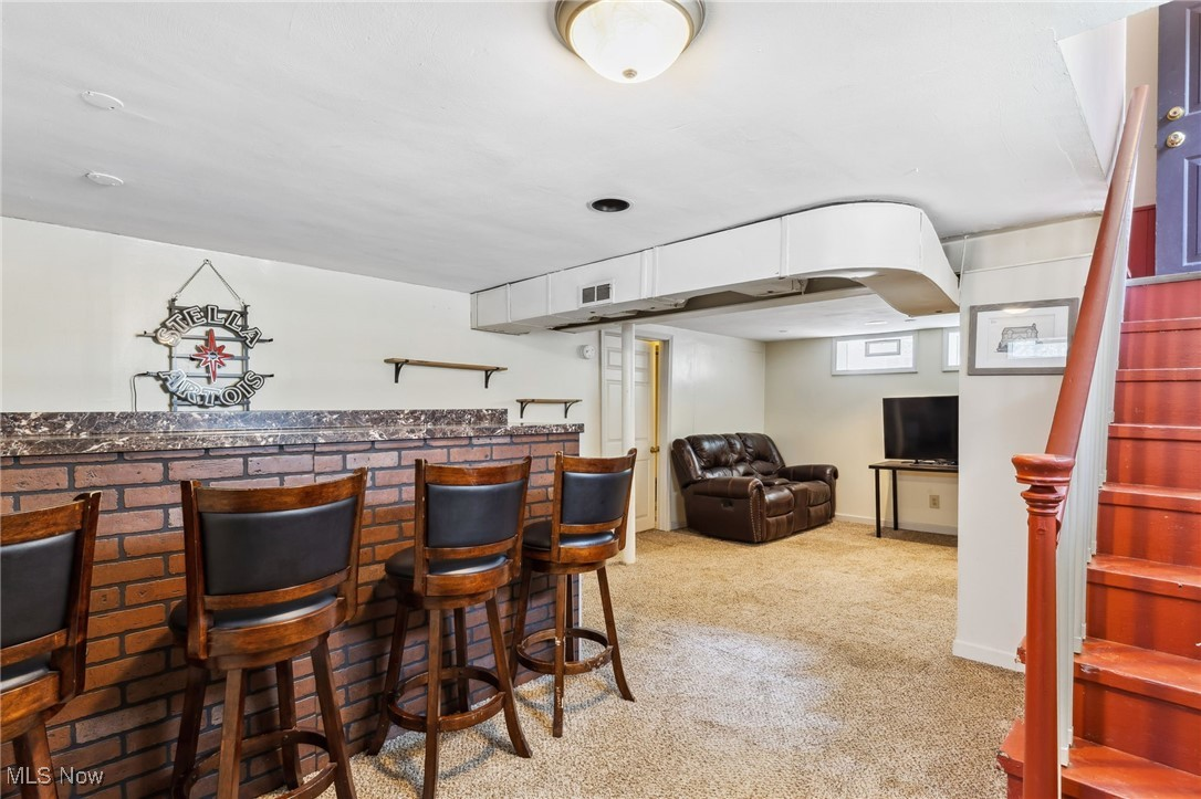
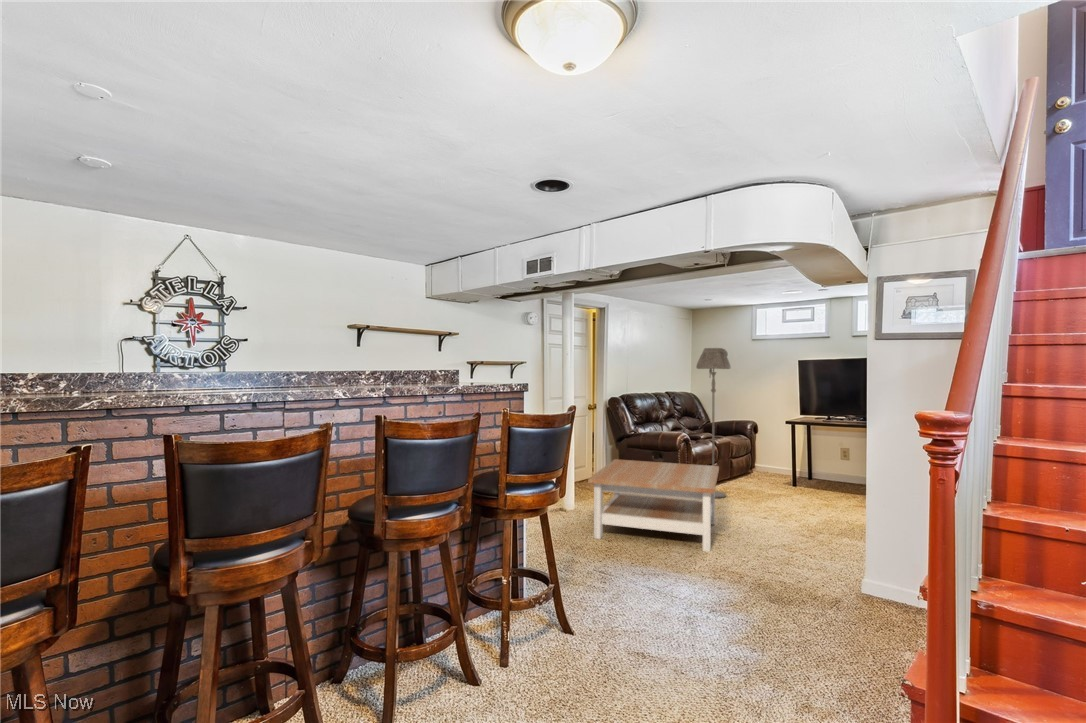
+ coffee table [587,458,720,553]
+ floor lamp [695,347,732,499]
